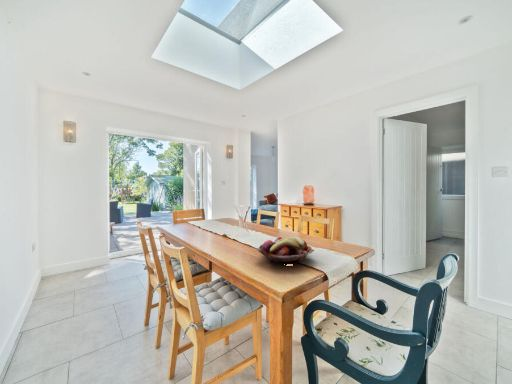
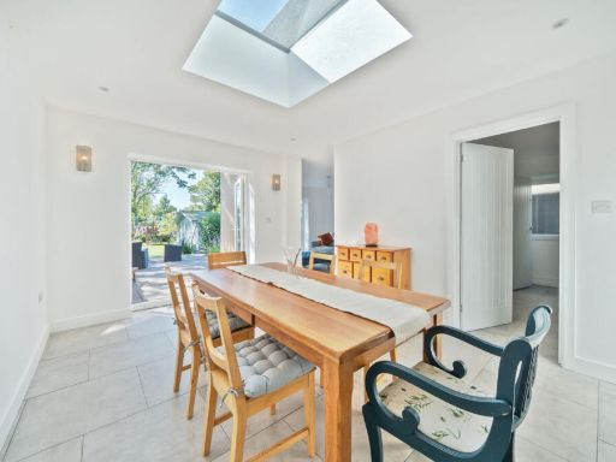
- fruit basket [257,236,315,265]
